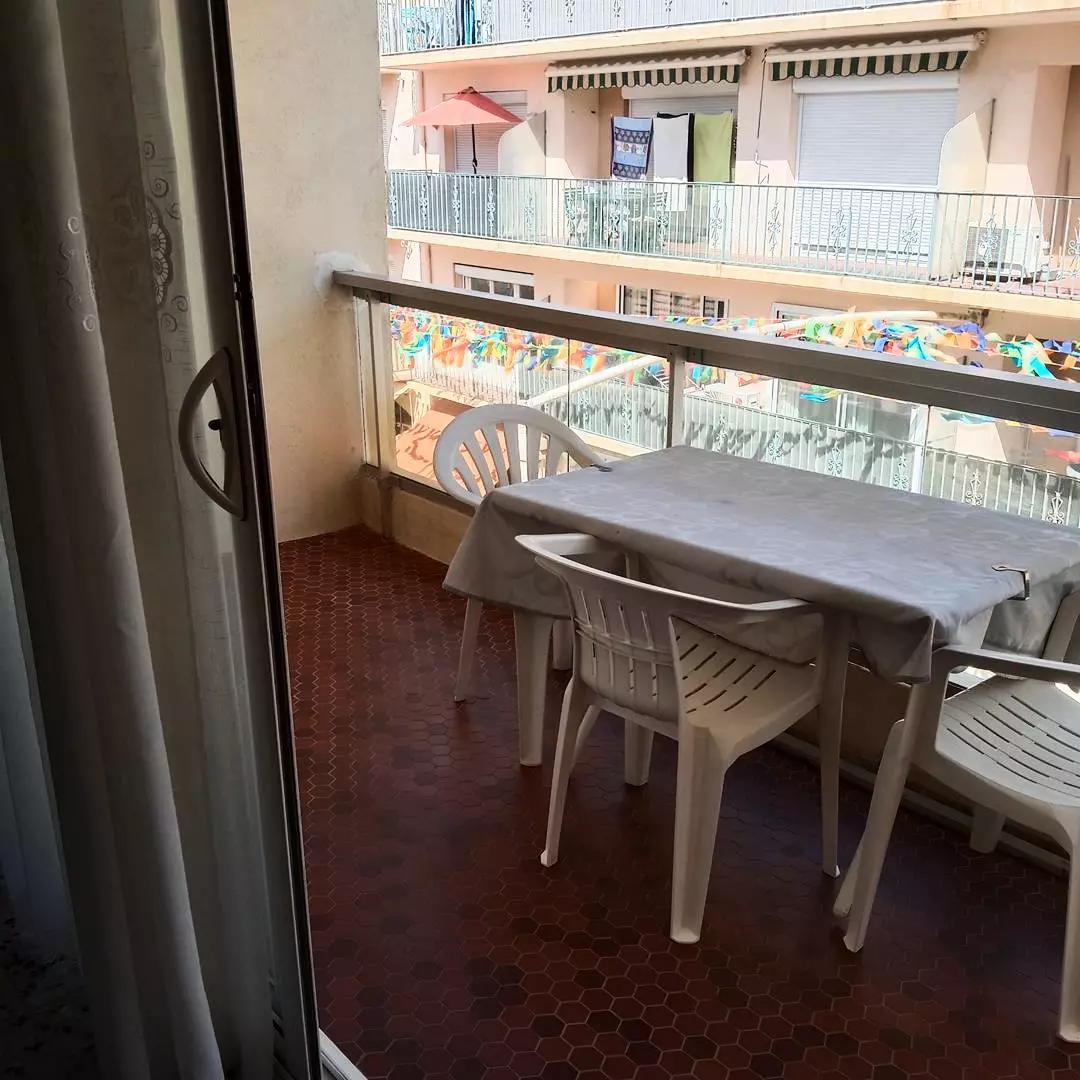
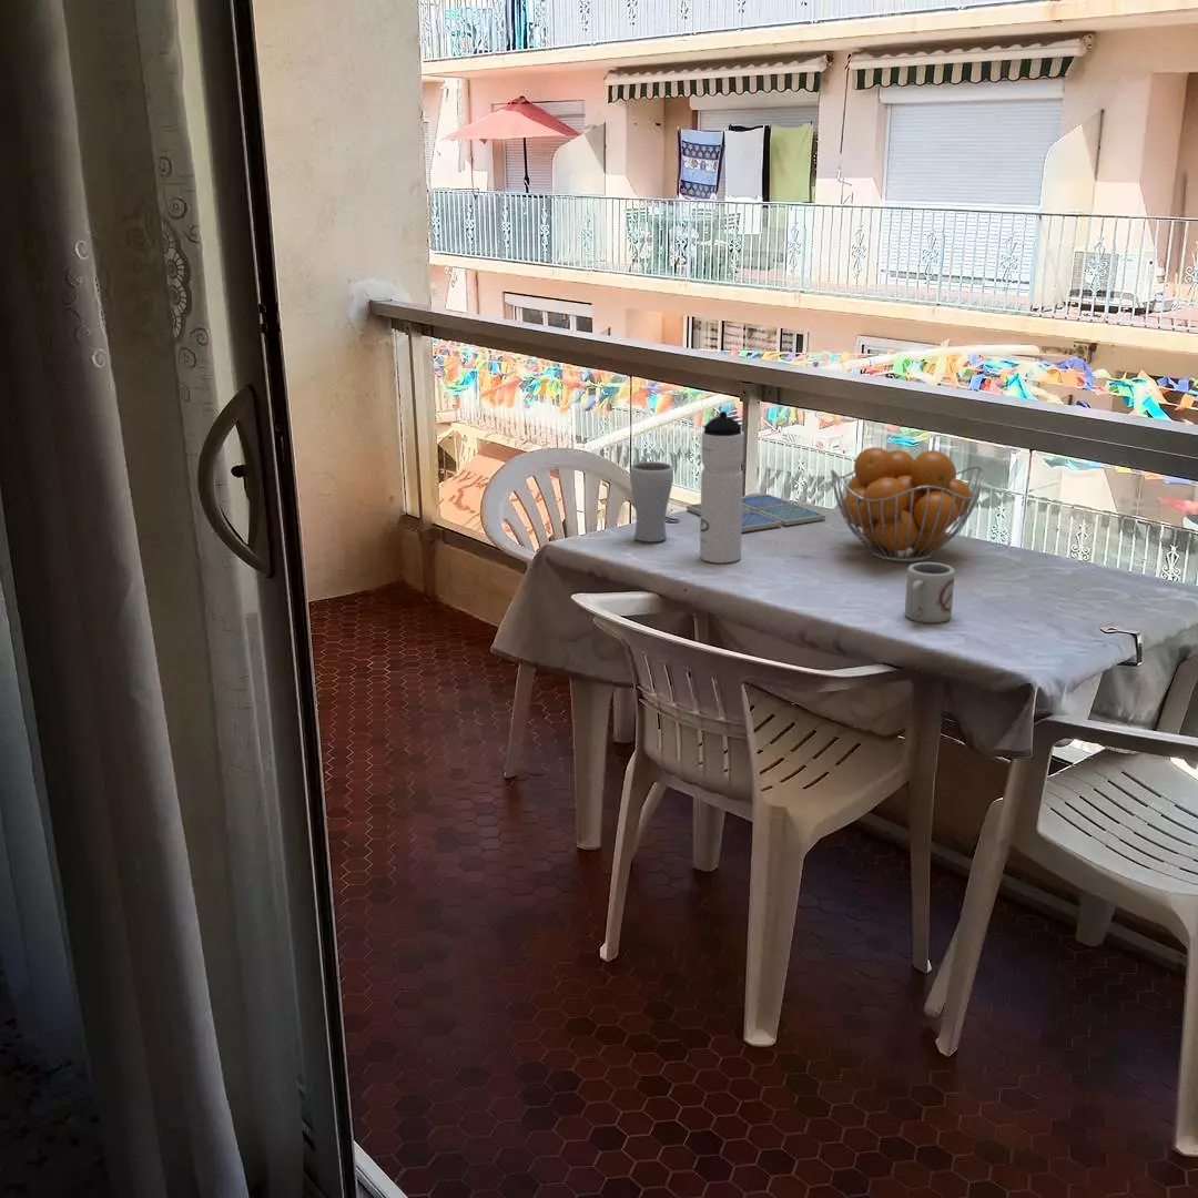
+ drinking glass [629,460,674,544]
+ water bottle [699,410,745,564]
+ drink coaster [686,493,826,534]
+ fruit basket [830,446,985,564]
+ cup [904,561,956,623]
